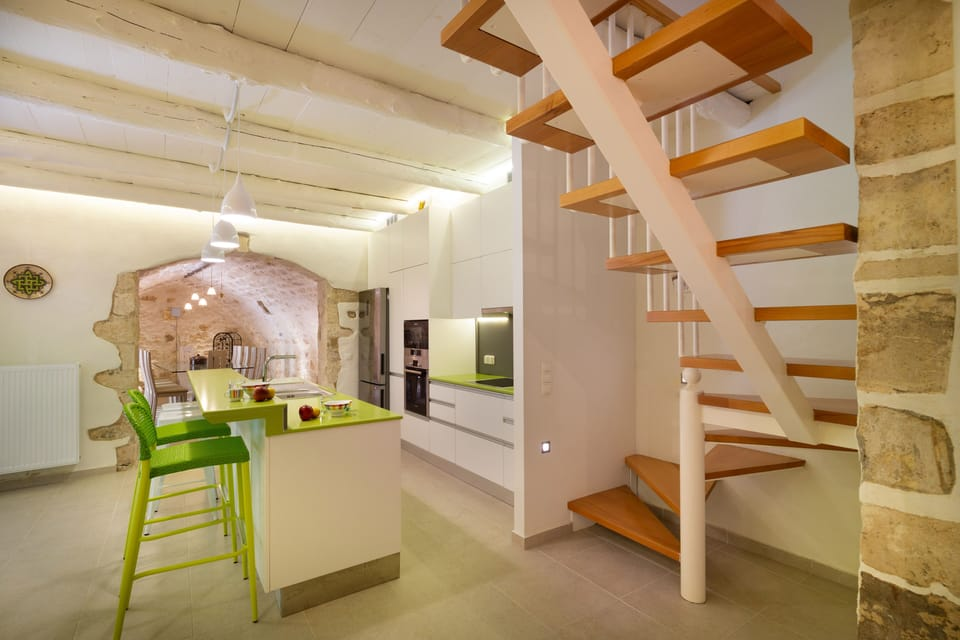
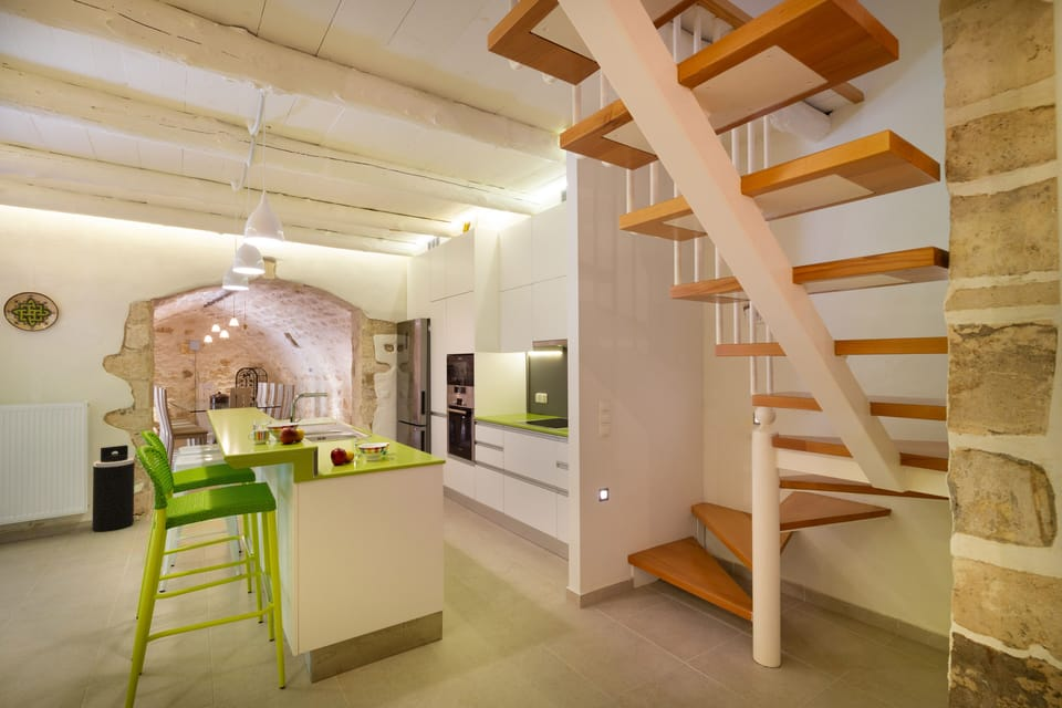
+ trash can [91,444,136,533]
